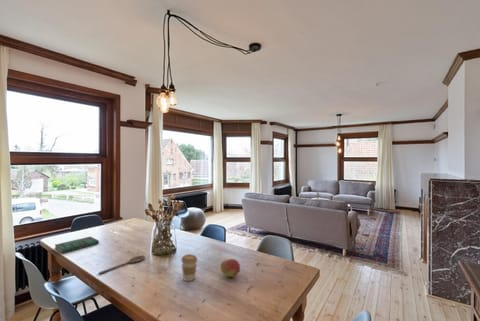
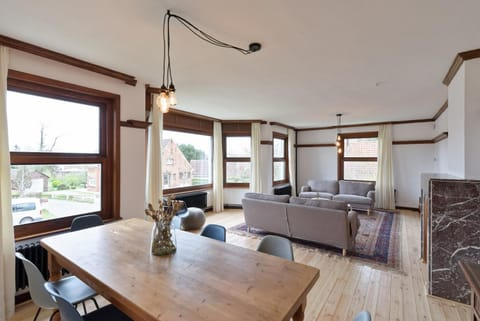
- coffee cup [180,253,198,282]
- wooden spoon [98,255,146,275]
- book [54,236,100,254]
- fruit [219,258,241,278]
